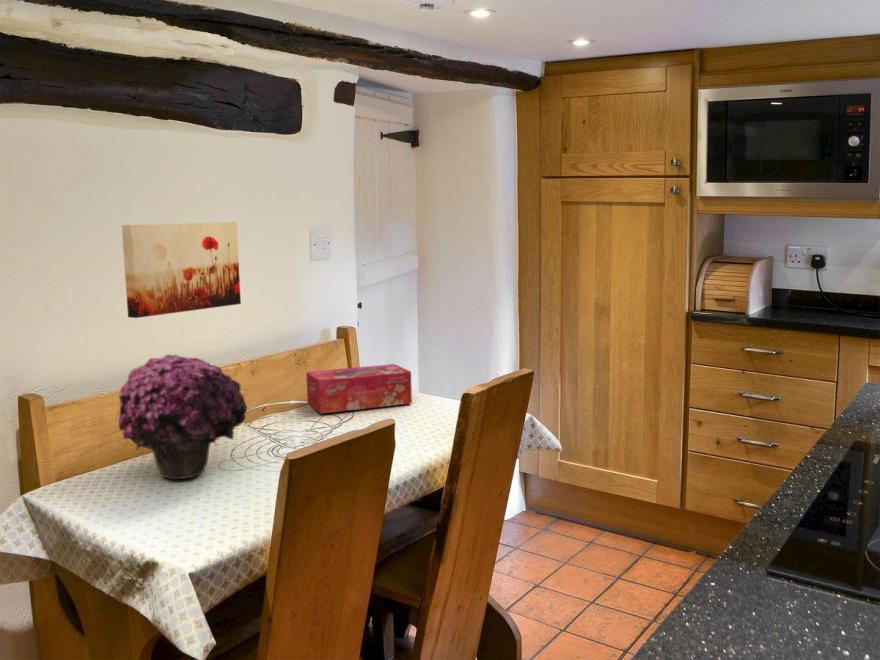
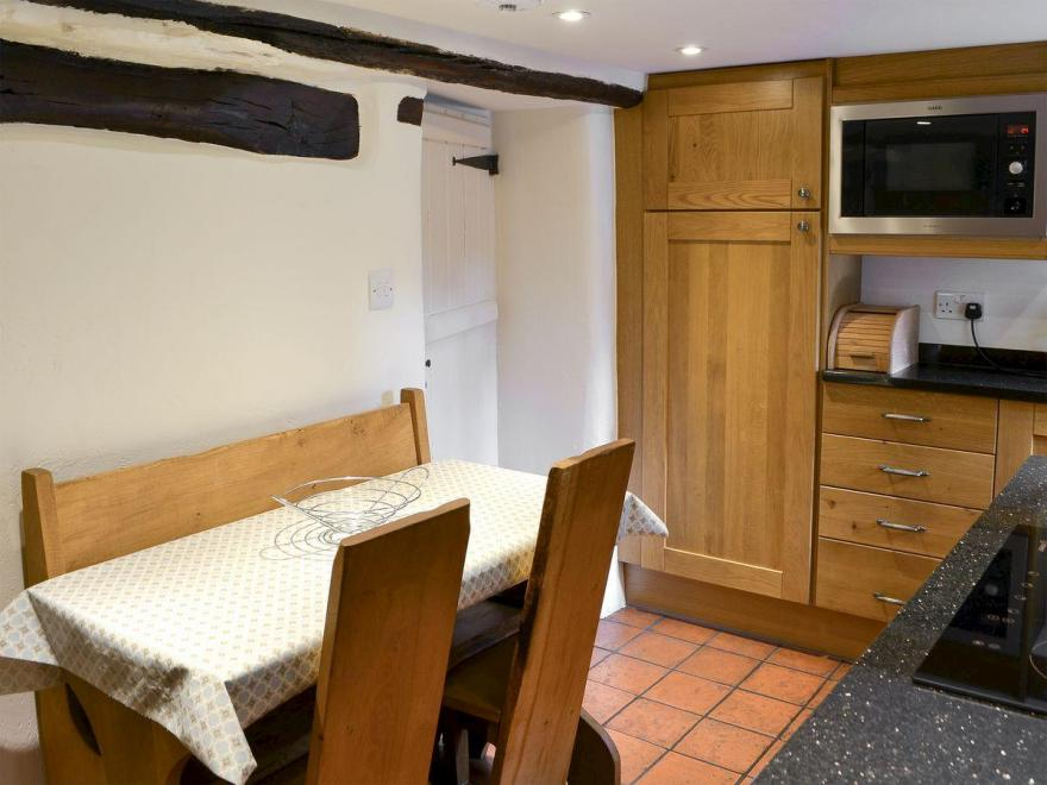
- wall art [121,221,242,319]
- tissue box [305,363,413,414]
- flower [117,354,248,480]
